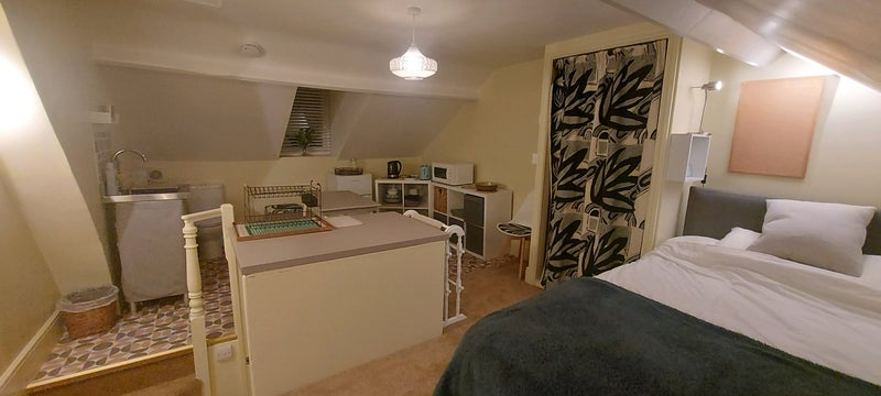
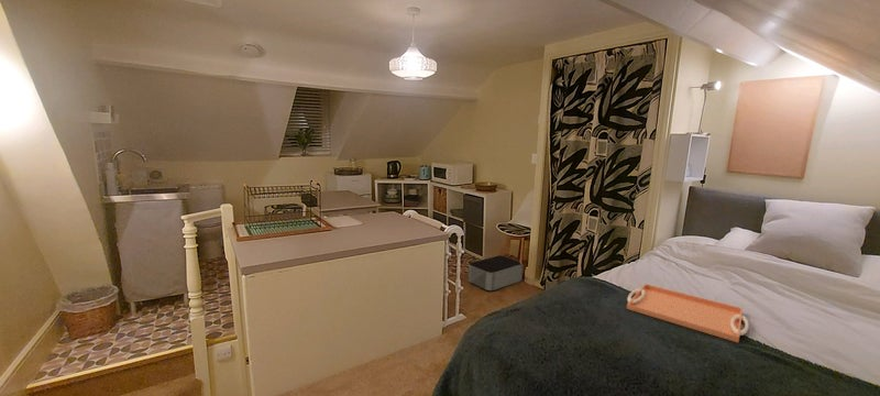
+ serving tray [626,283,750,343]
+ storage bin [468,254,524,292]
